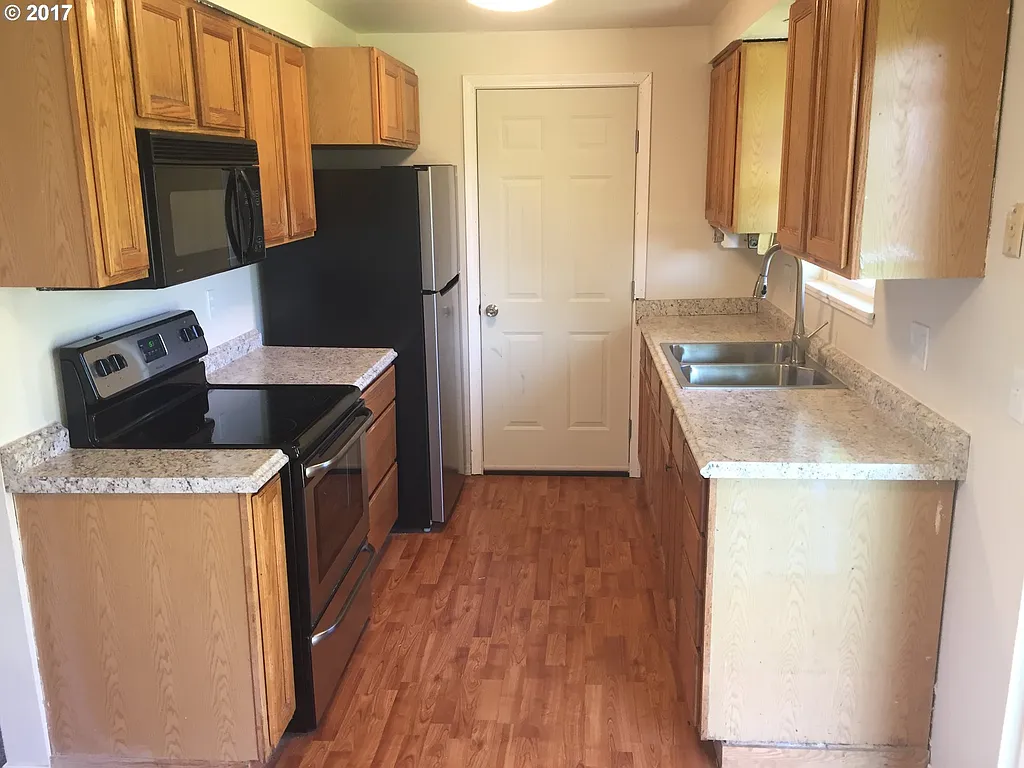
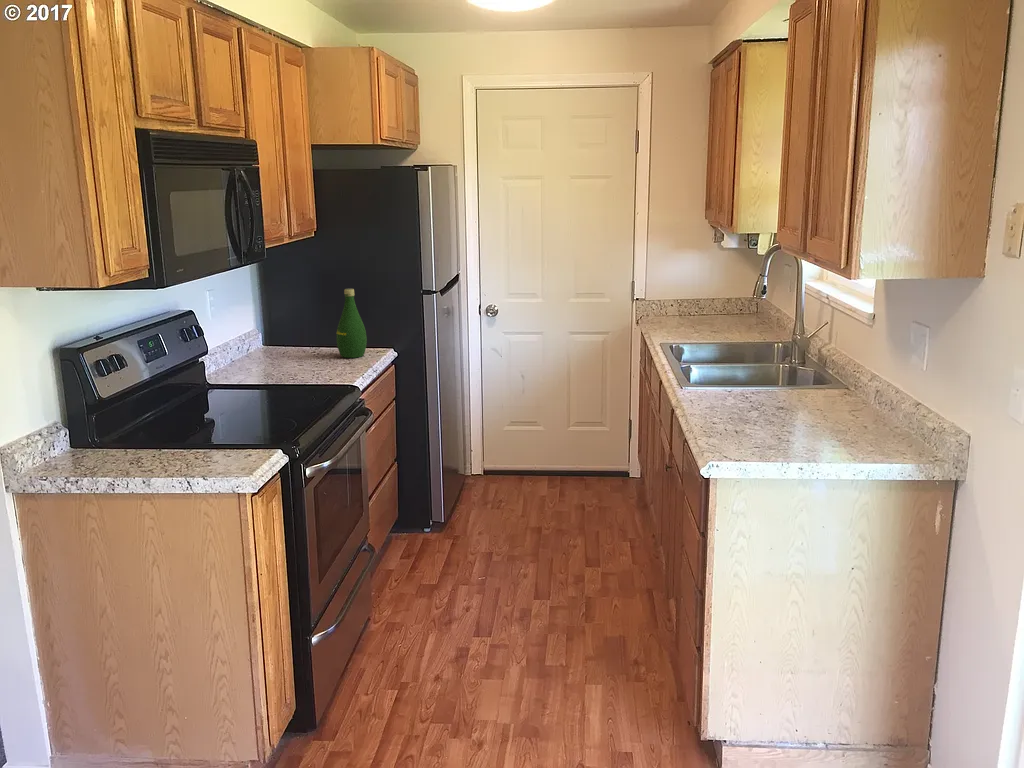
+ bottle [335,288,368,359]
